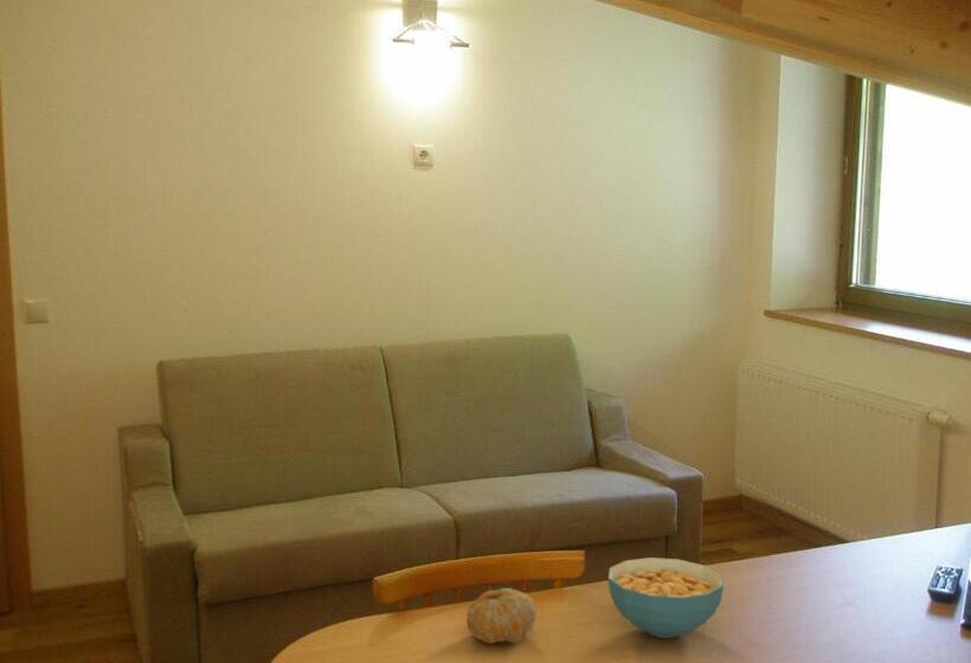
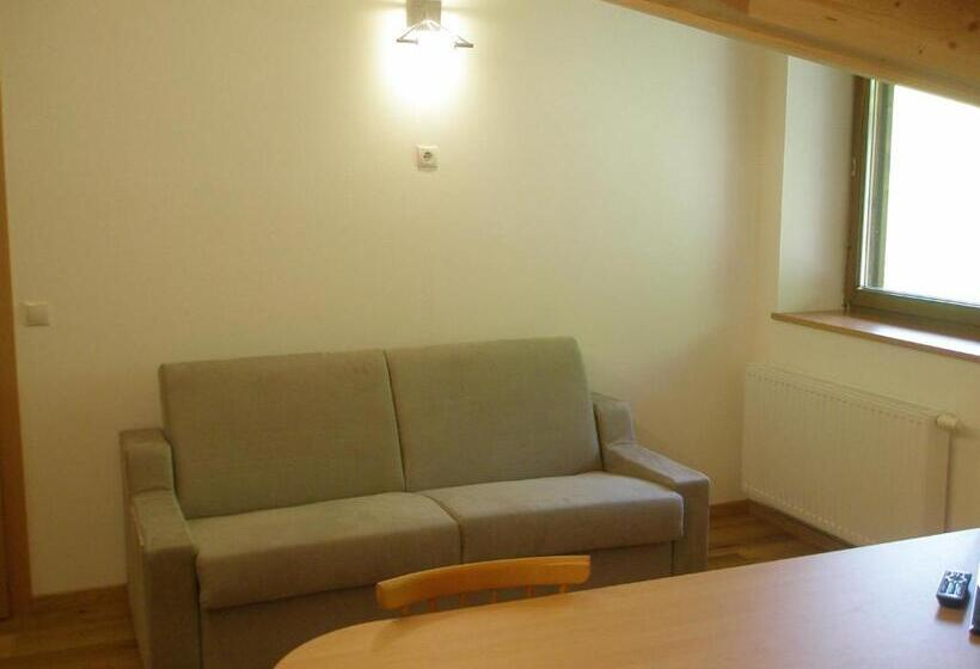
- fruit [465,587,538,645]
- cereal bowl [607,556,725,639]
